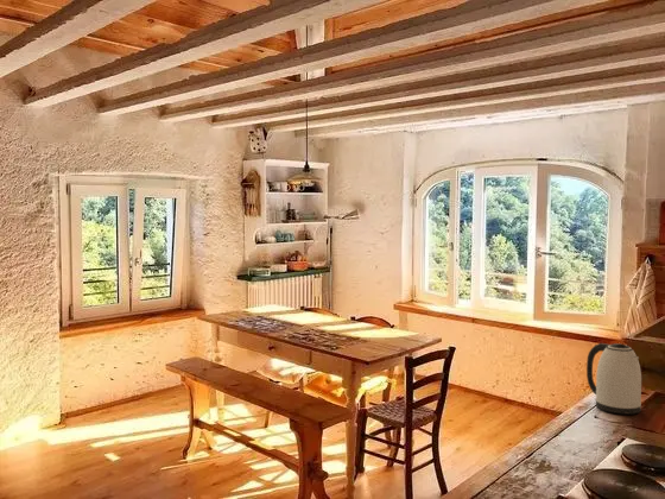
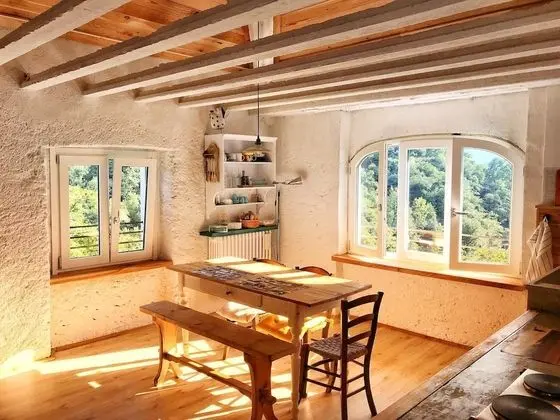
- kettle [585,342,642,415]
